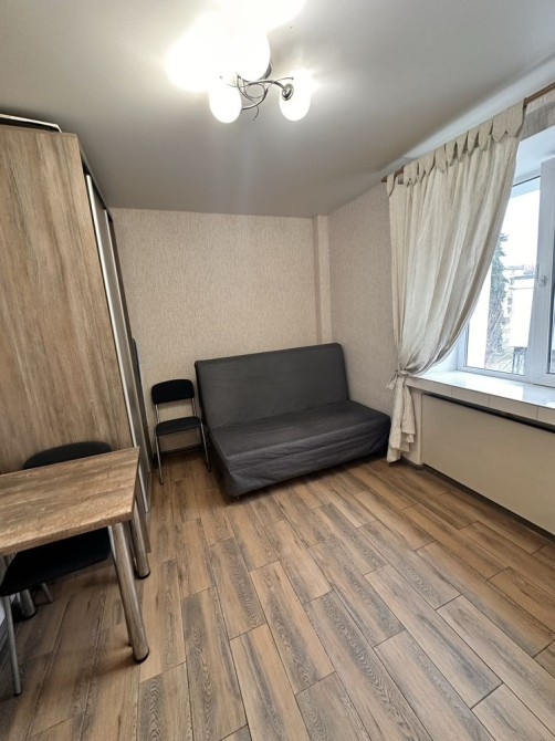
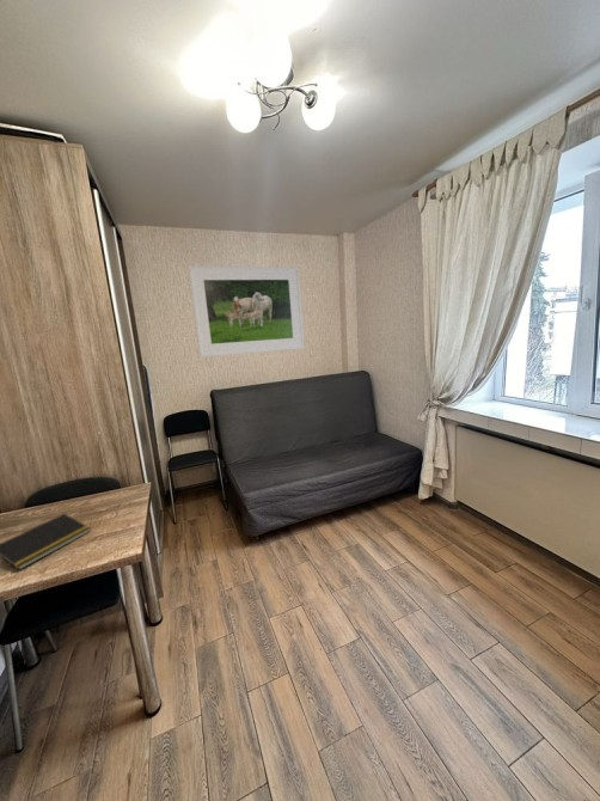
+ notepad [0,513,91,571]
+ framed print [188,265,306,359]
